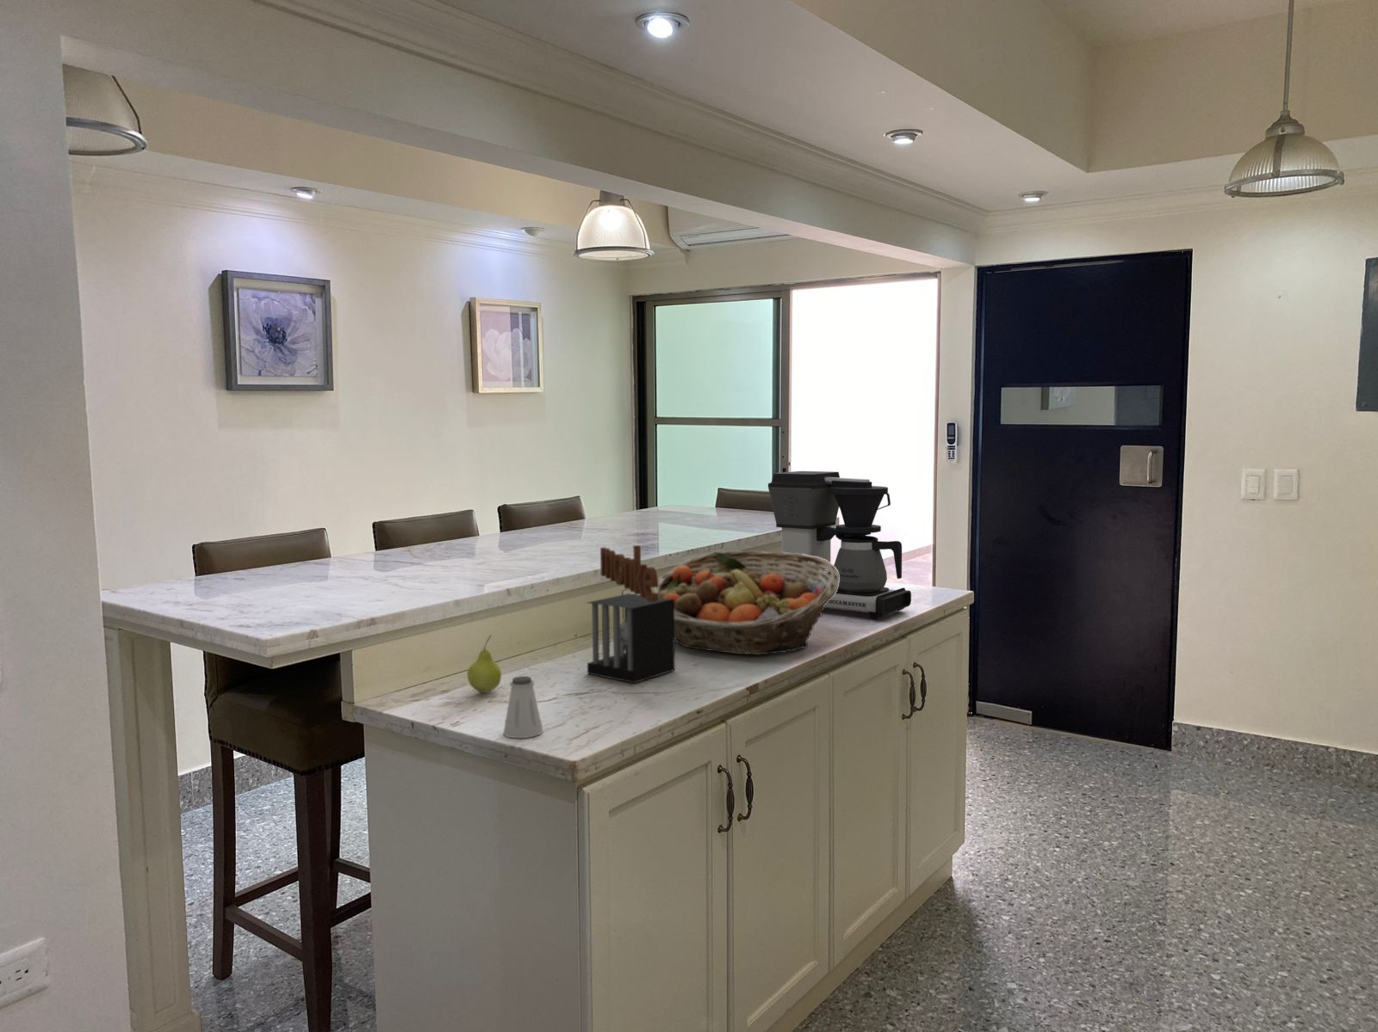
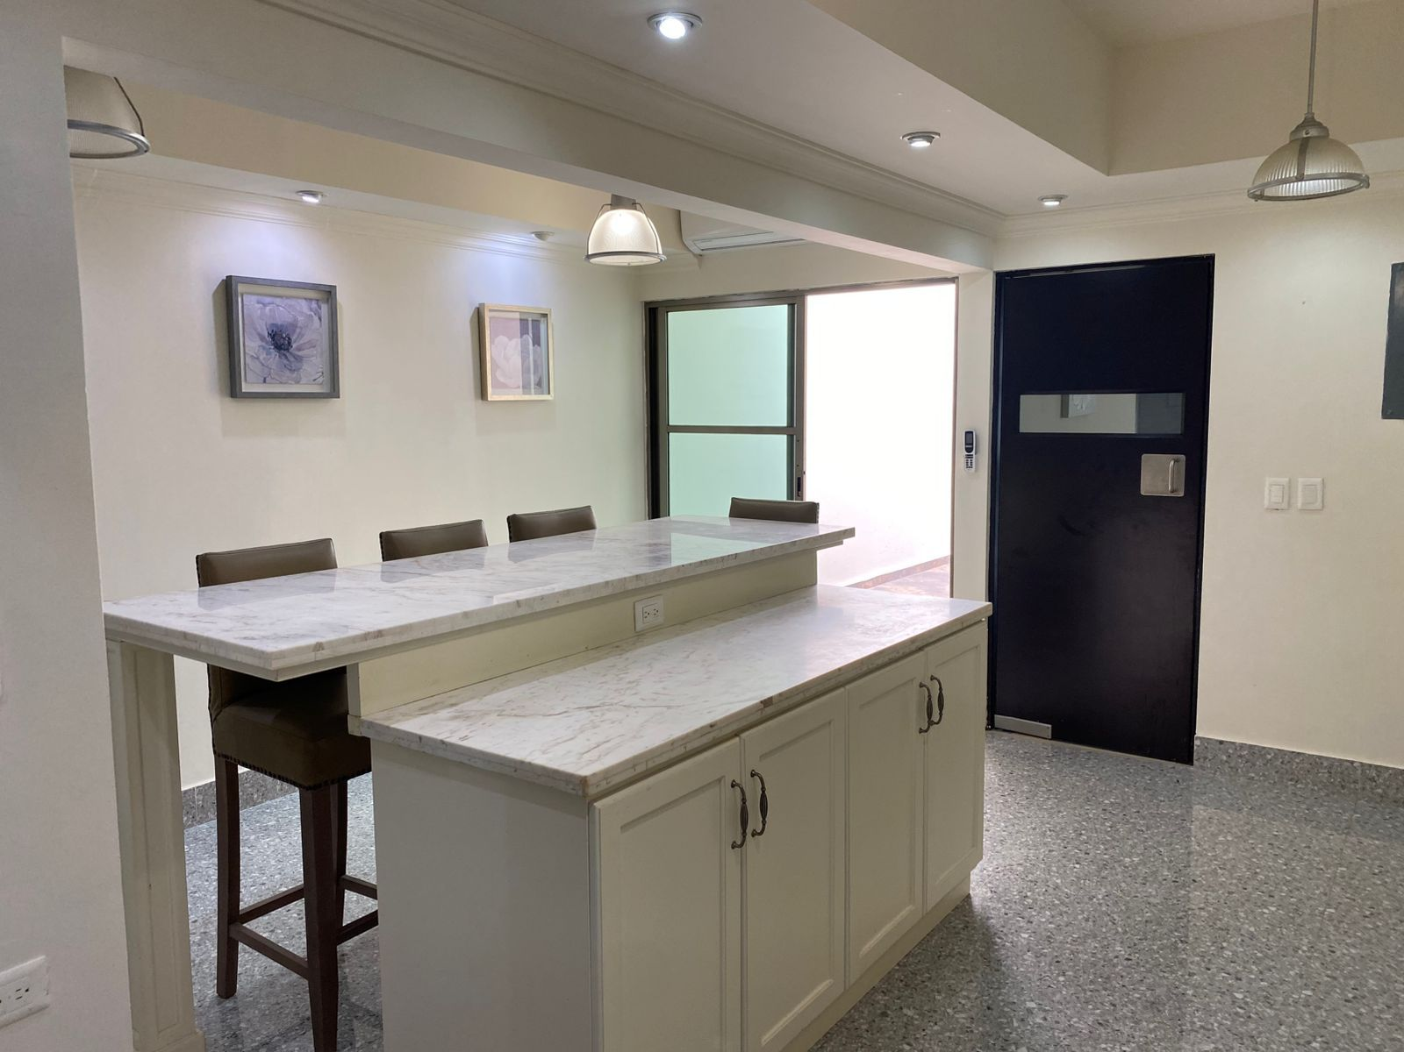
- knife block [586,544,676,684]
- saltshaker [502,675,544,738]
- coffee maker [767,470,913,620]
- fruit [465,634,502,694]
- fruit basket [652,551,840,656]
